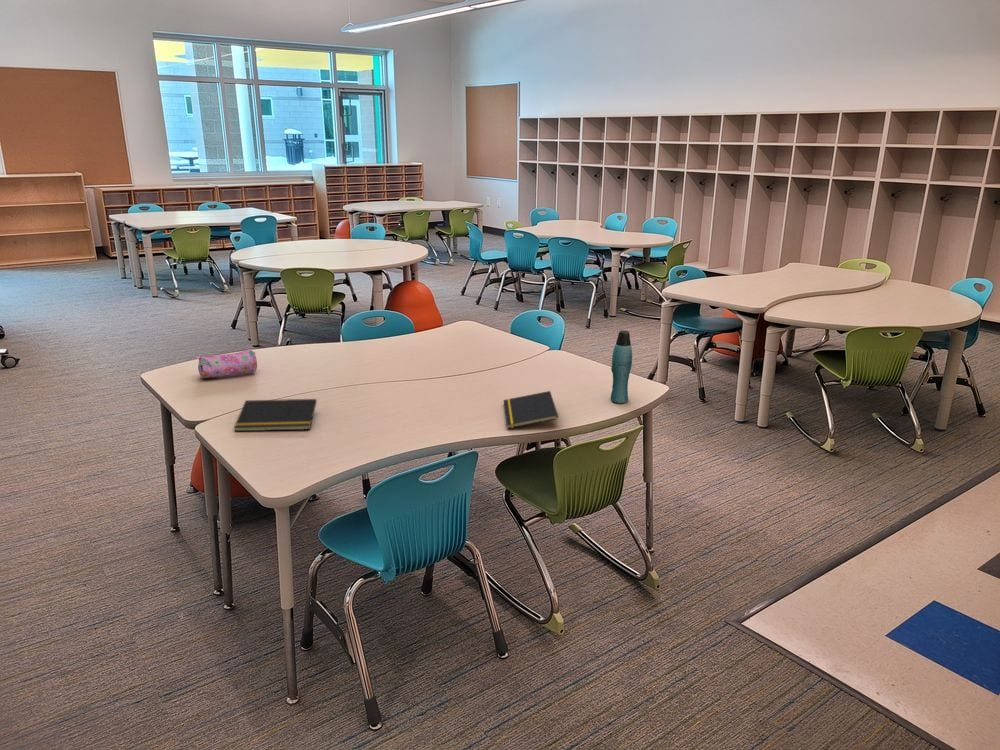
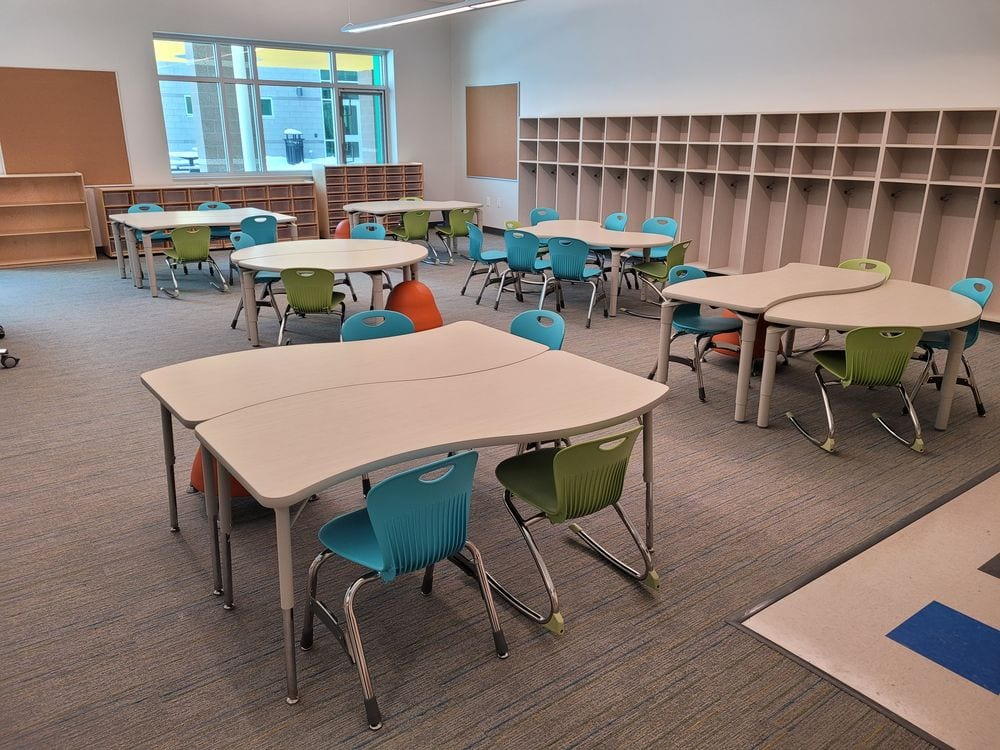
- notepad [233,398,318,432]
- notepad [502,390,559,430]
- bottle [609,330,633,404]
- pencil case [195,348,258,380]
